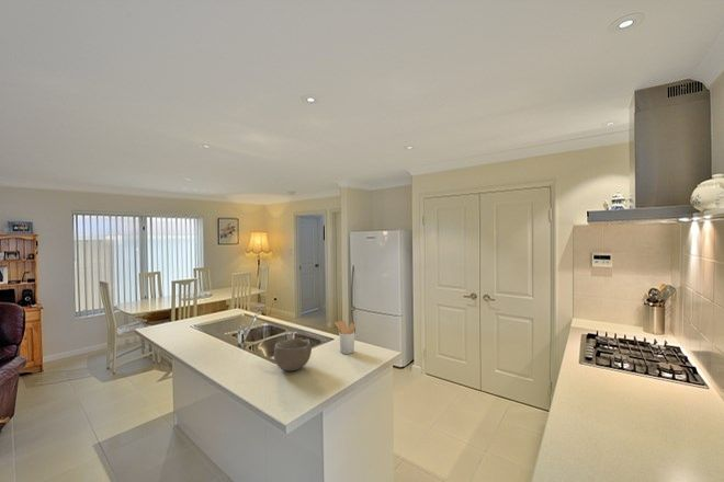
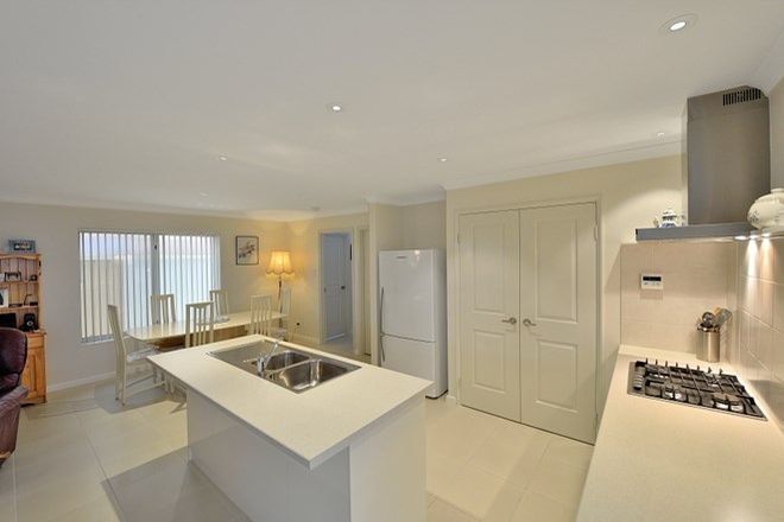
- bowl [273,336,313,372]
- utensil holder [333,320,357,355]
